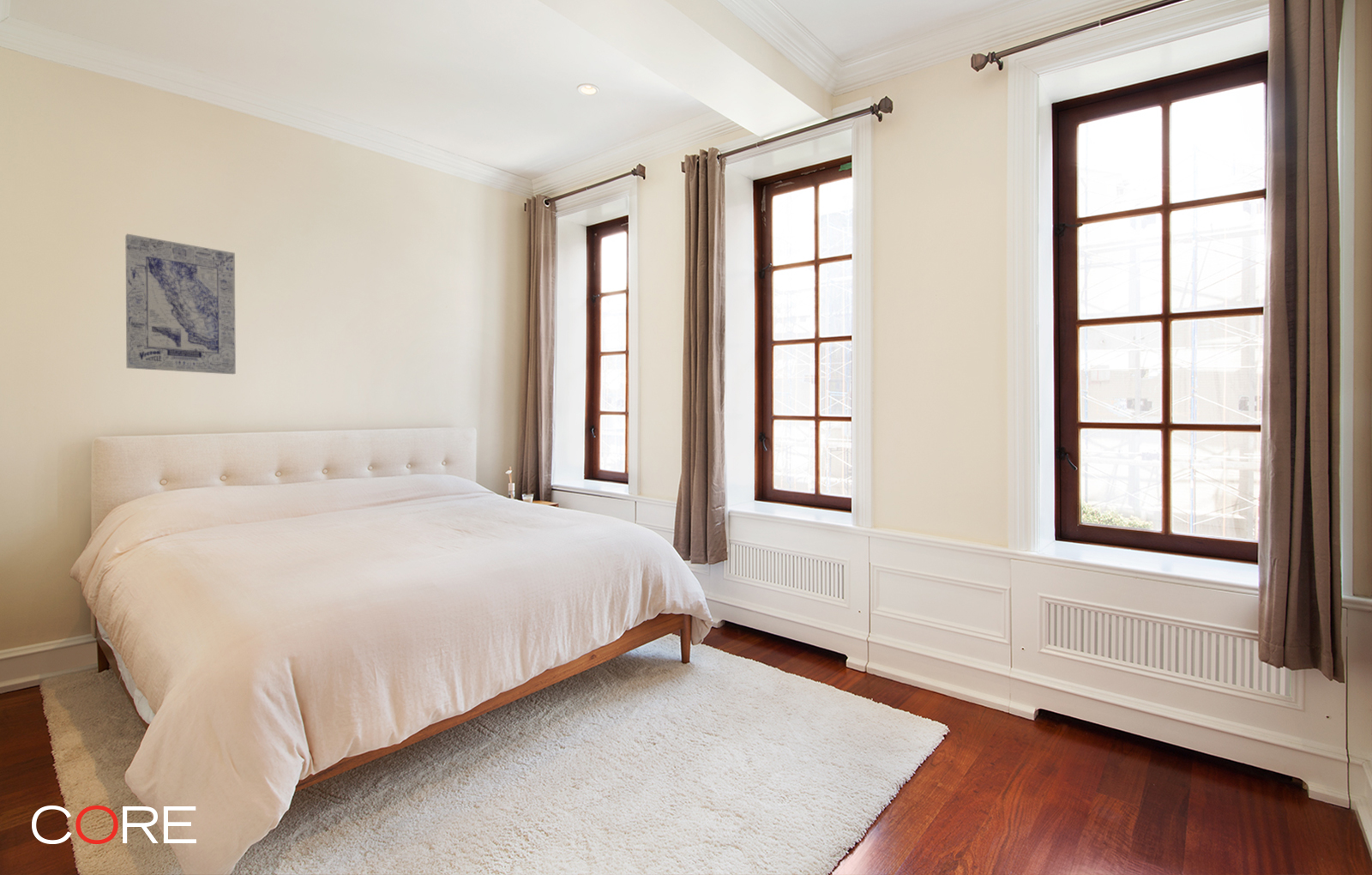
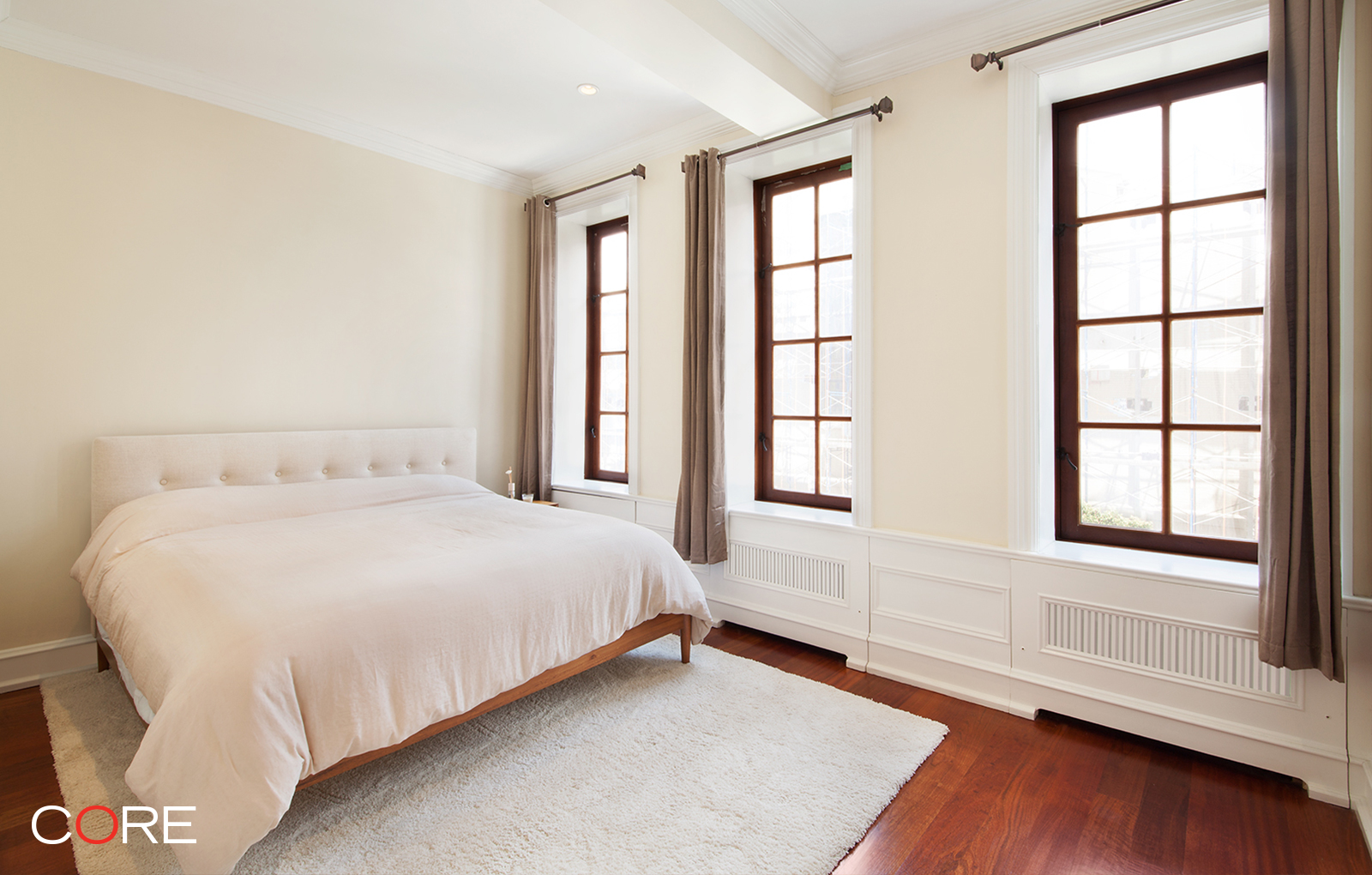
- wall art [124,233,237,375]
